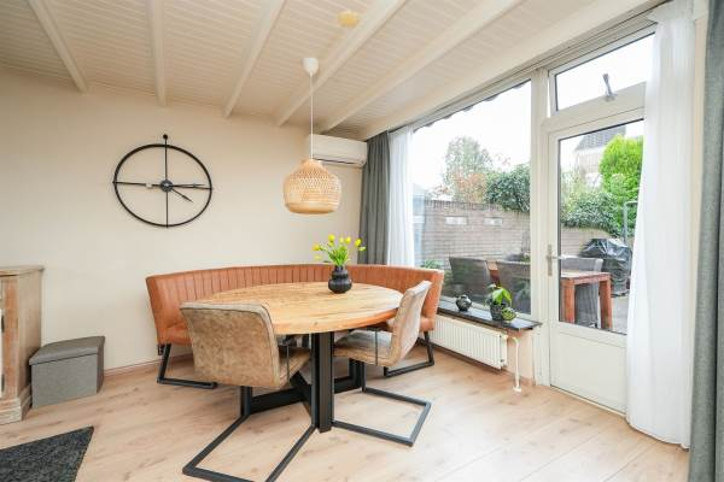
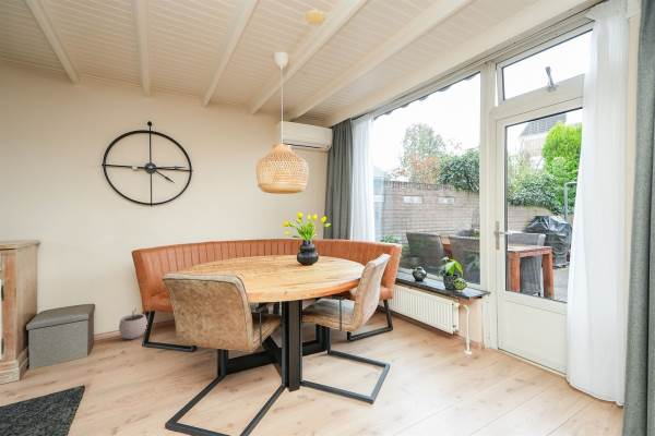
+ plant pot [118,308,148,340]
